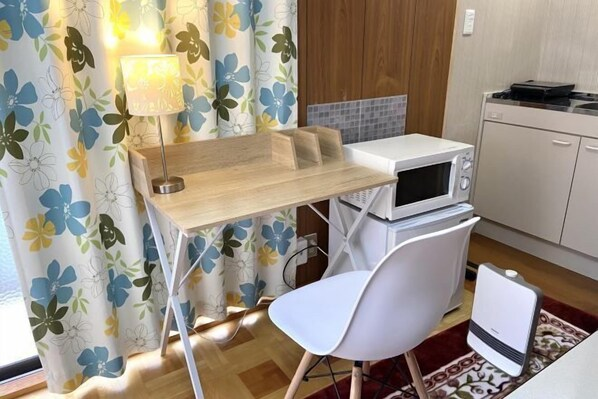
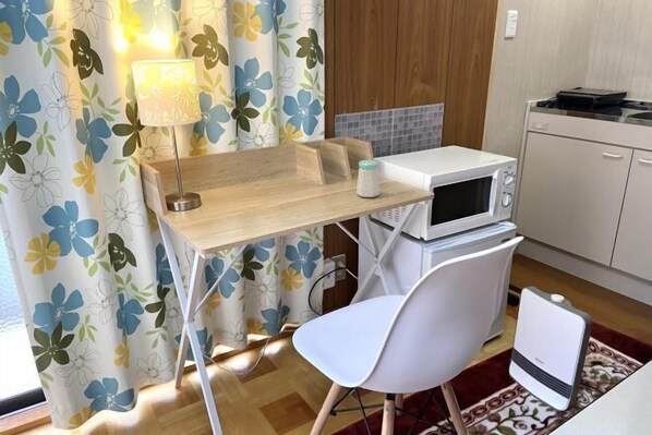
+ salt shaker [355,159,381,198]
